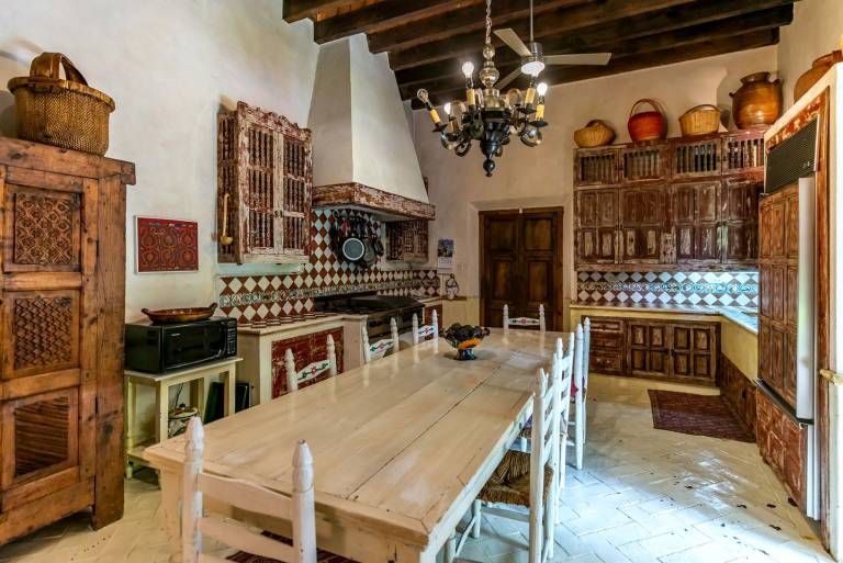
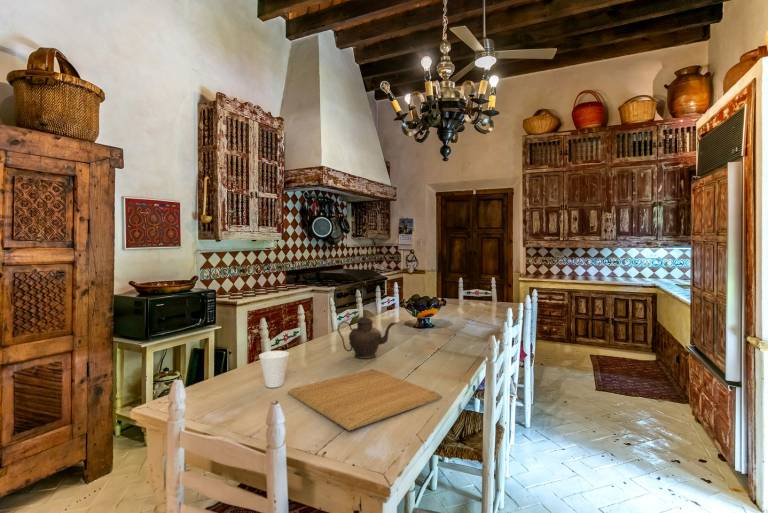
+ cup [258,350,290,389]
+ chopping board [287,368,443,432]
+ teapot [337,313,398,360]
